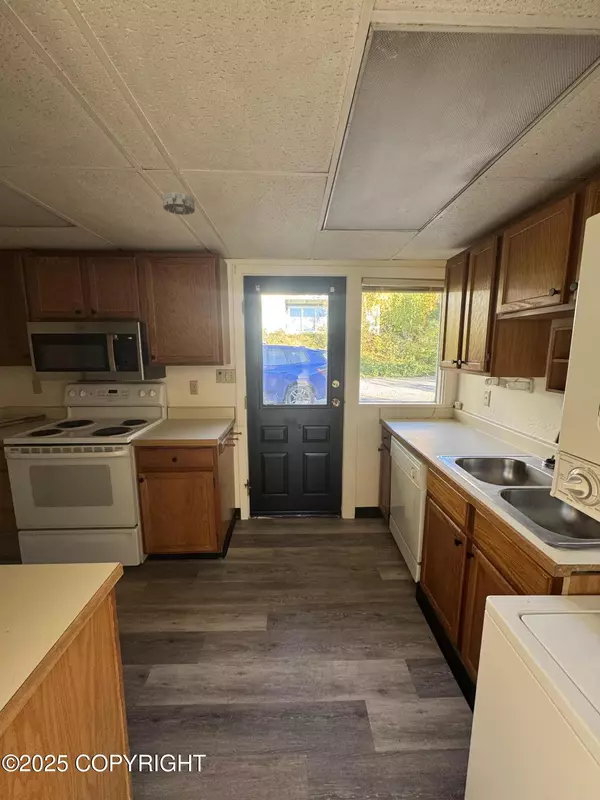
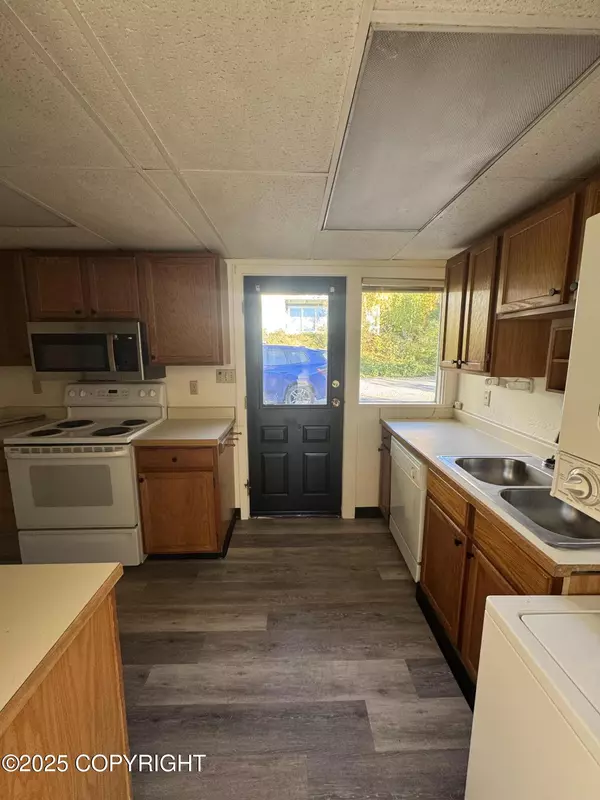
- smoke detector [162,191,196,216]
